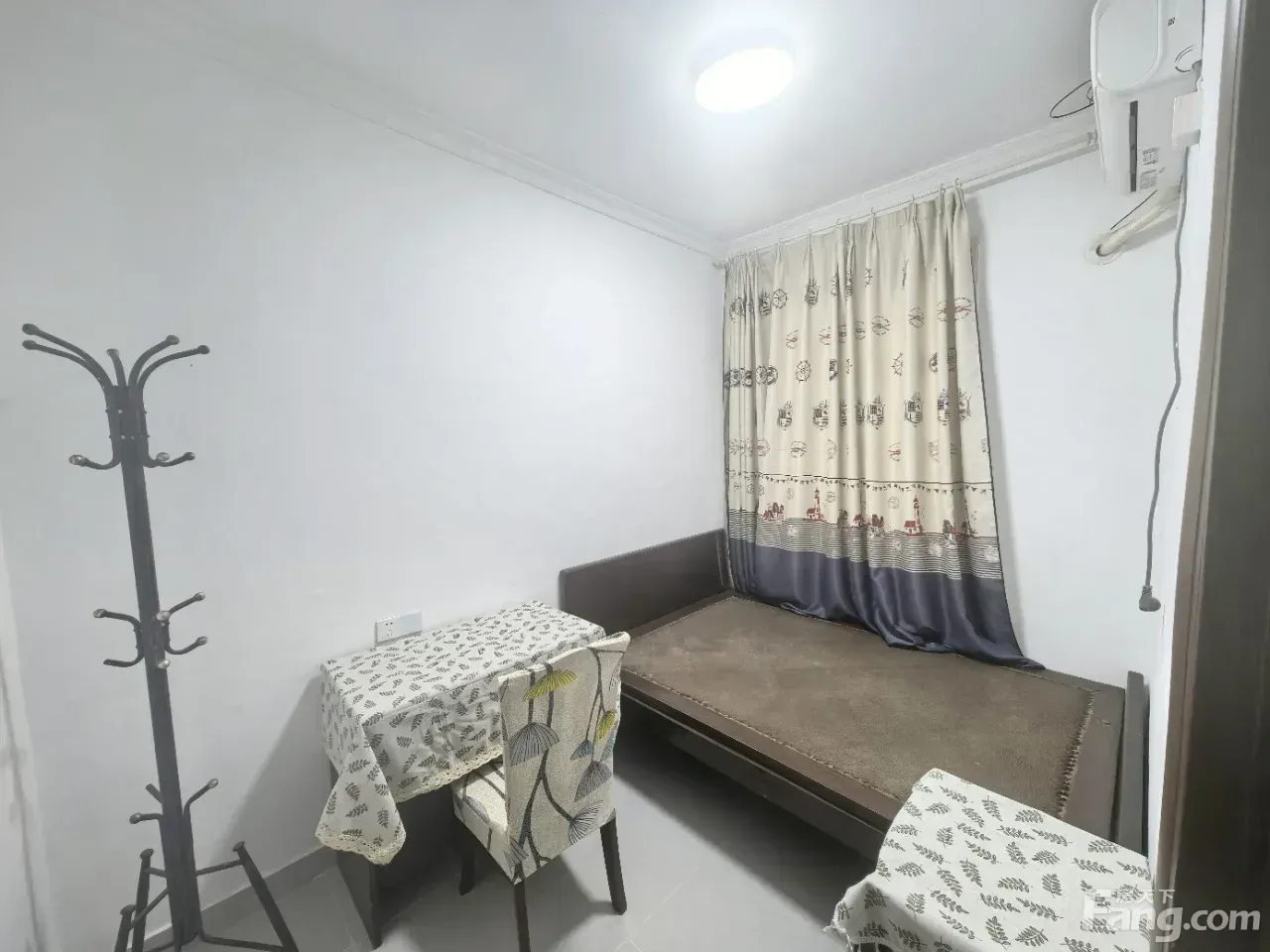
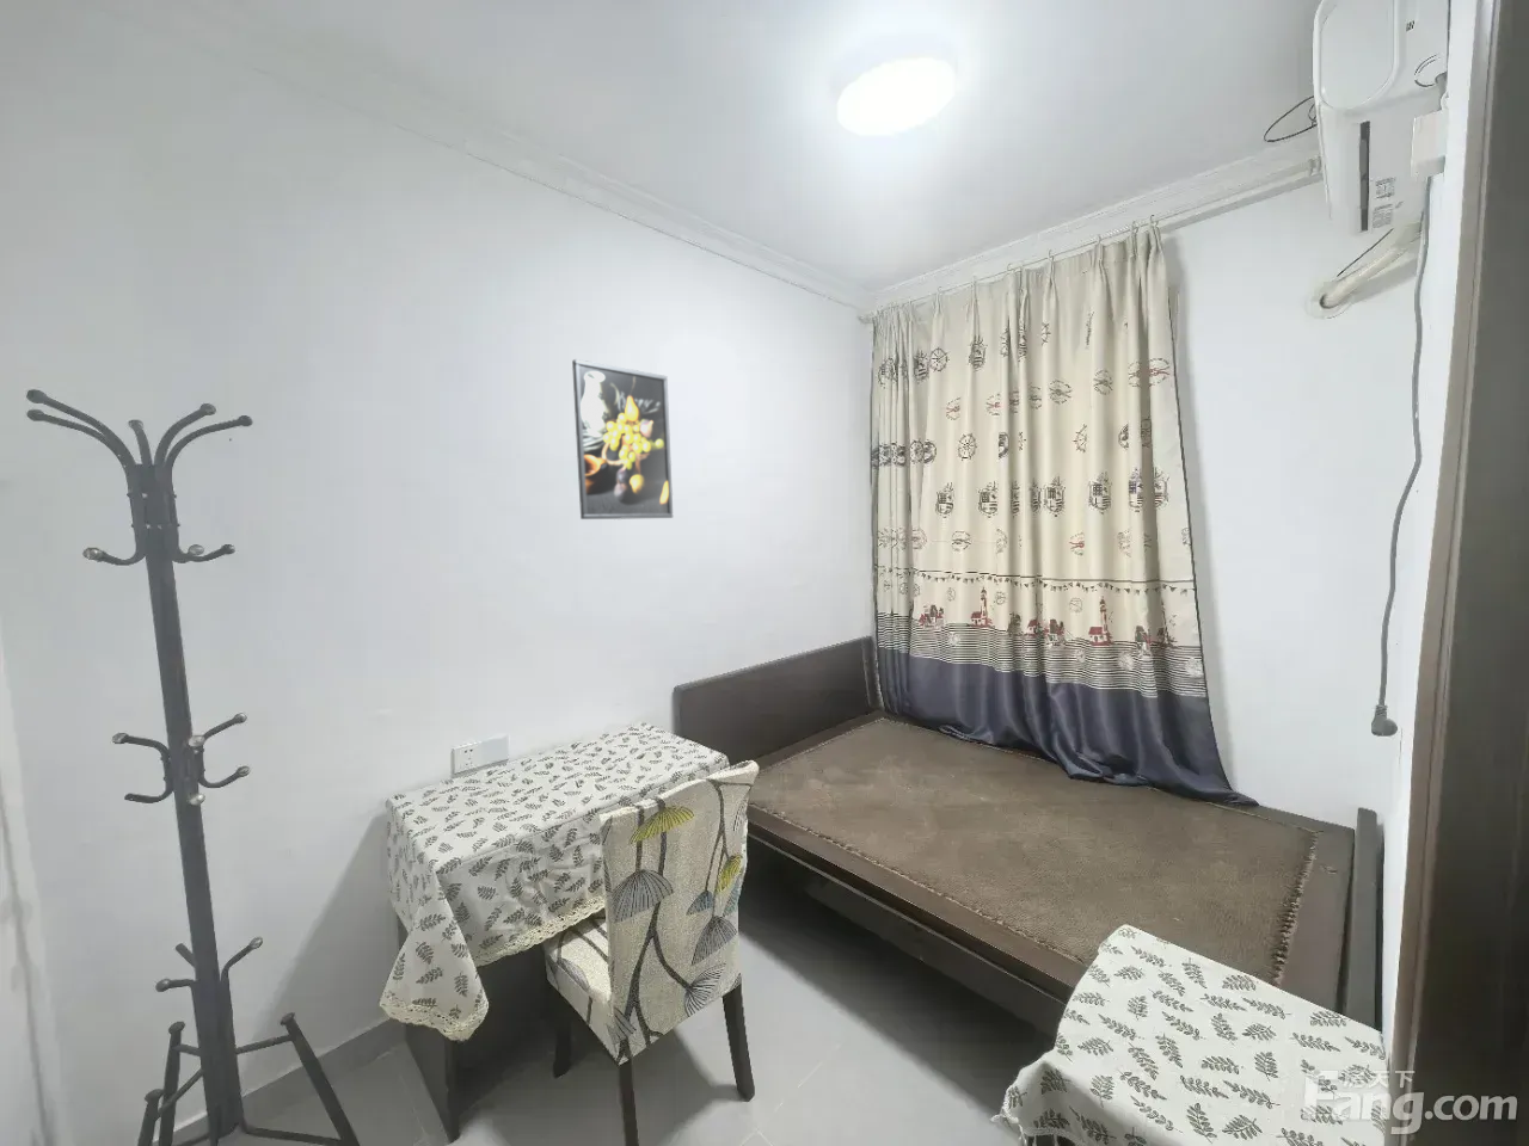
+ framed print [571,358,674,520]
